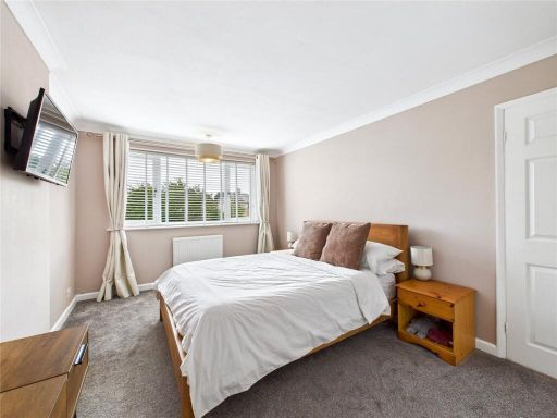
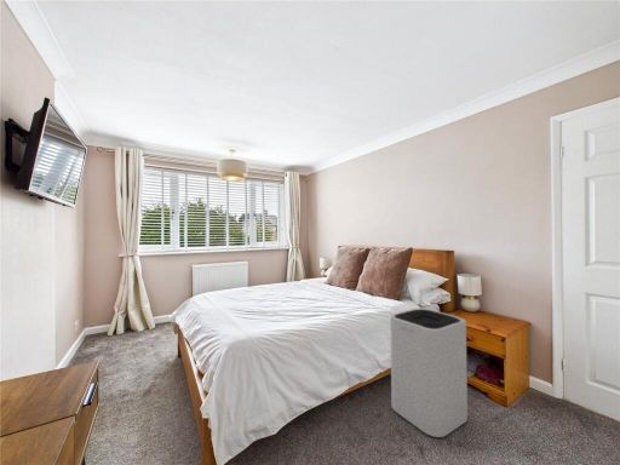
+ trash can [389,308,469,438]
